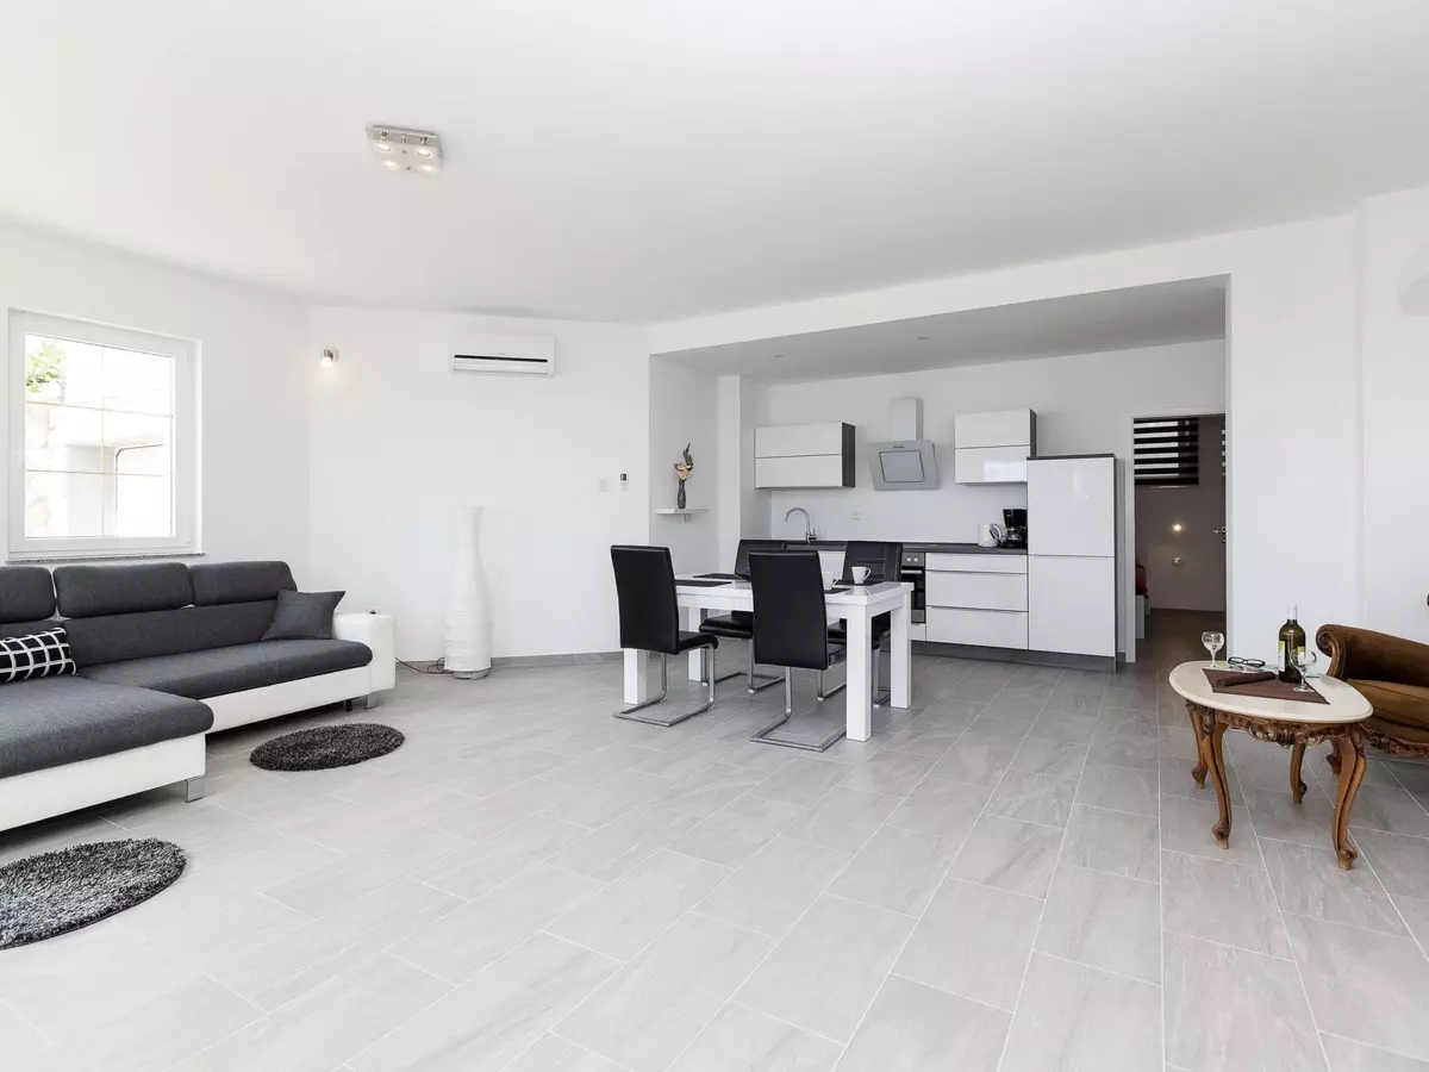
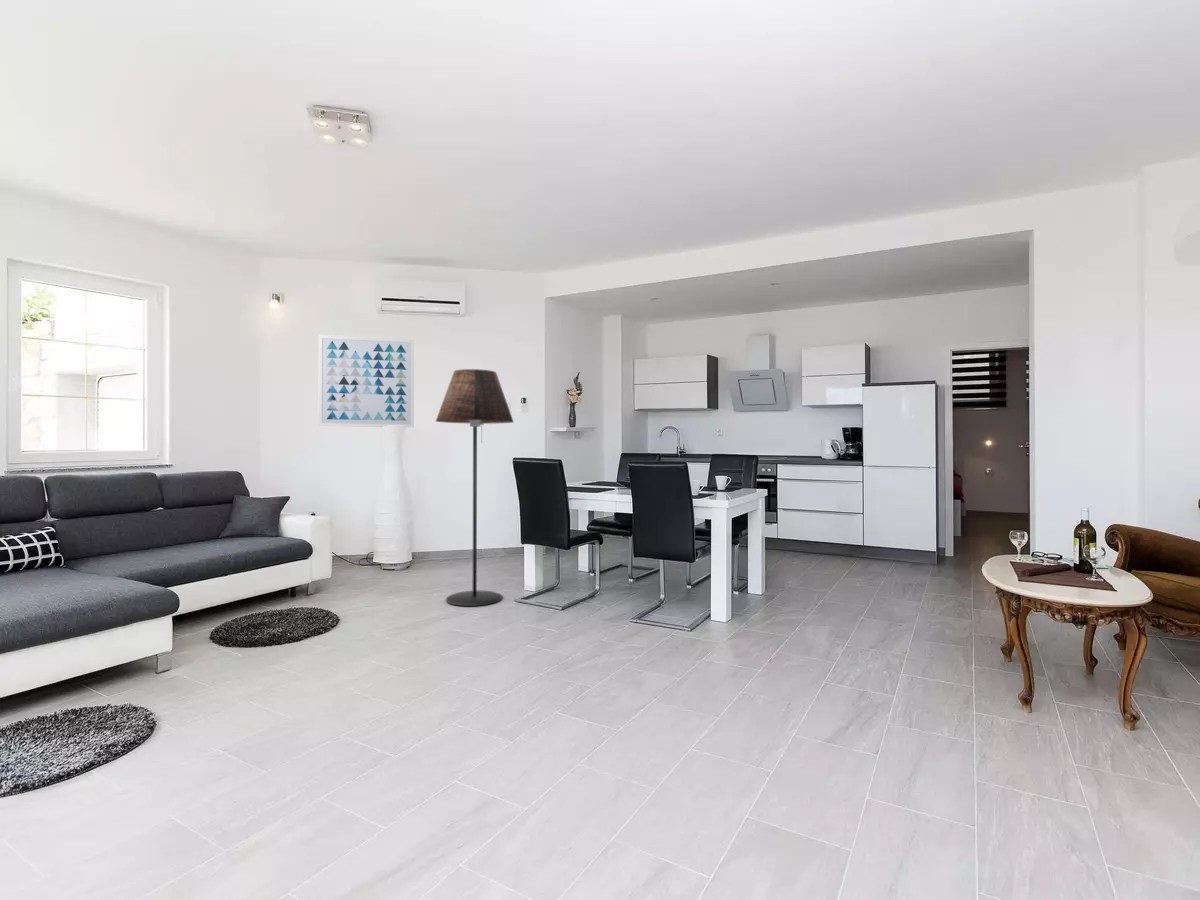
+ floor lamp [435,368,515,607]
+ wall art [317,334,415,428]
